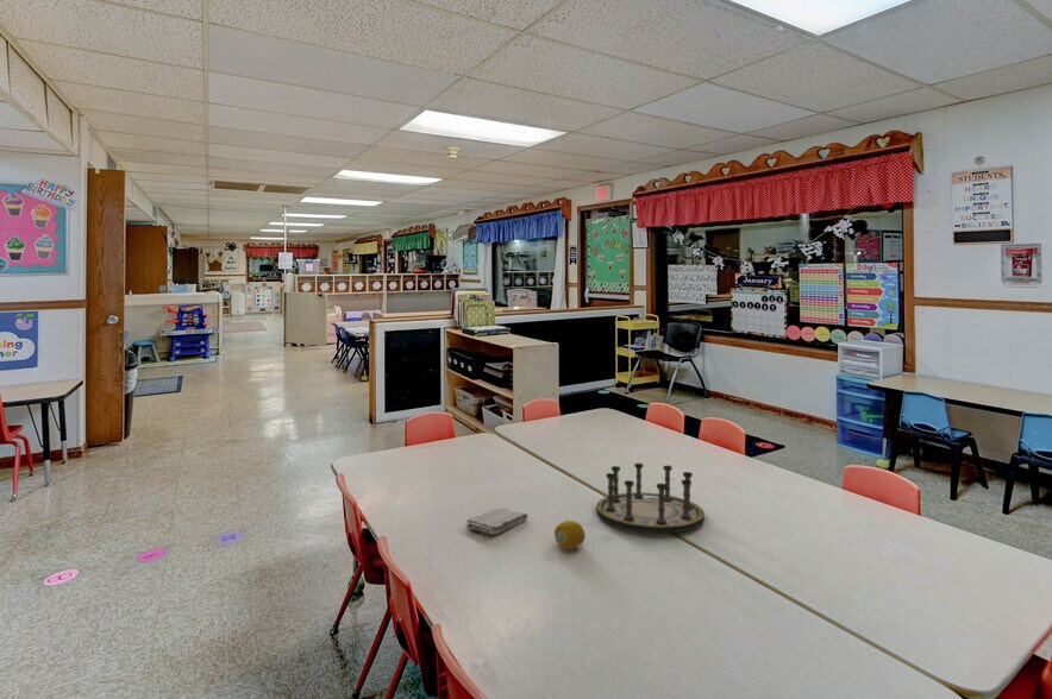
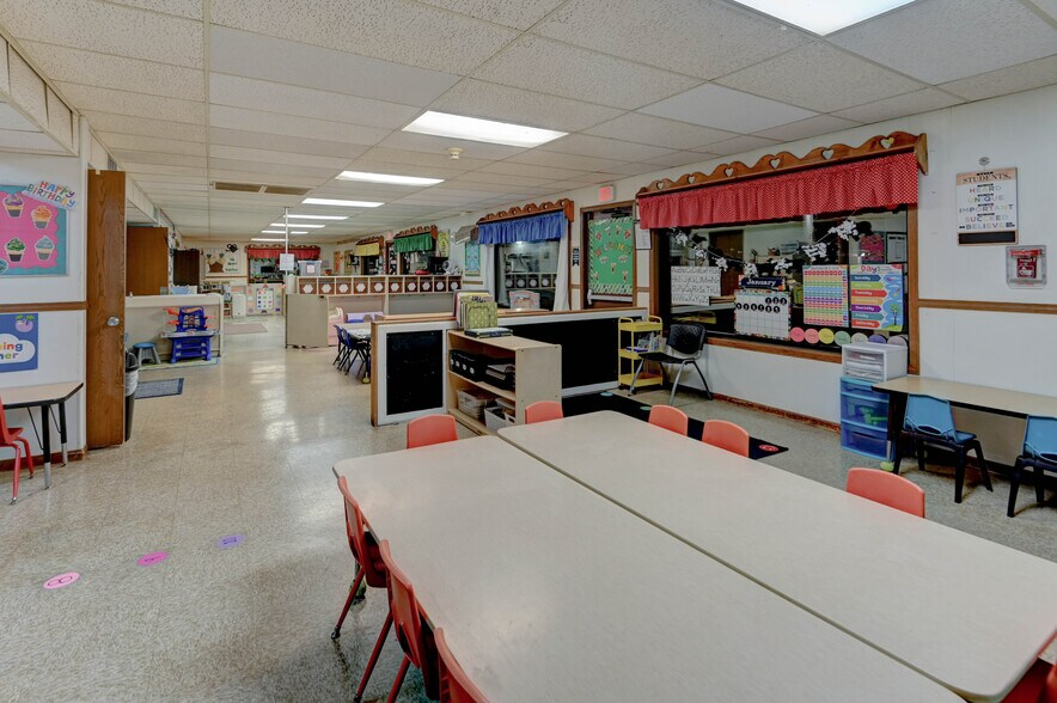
- washcloth [465,506,528,535]
- board game [595,462,706,534]
- fruit [553,519,587,550]
